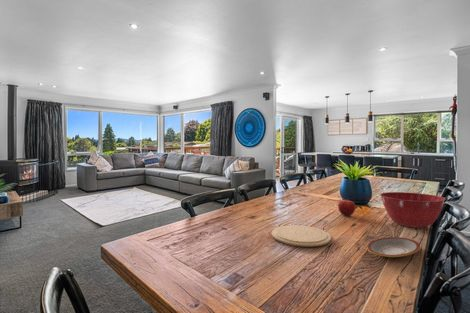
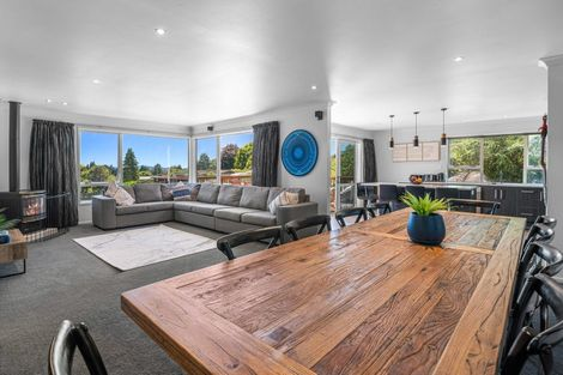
- plate [366,236,421,258]
- fruit [337,197,356,217]
- plate [271,224,332,248]
- mixing bowl [379,191,446,229]
